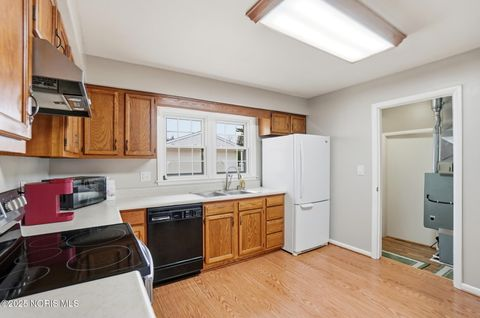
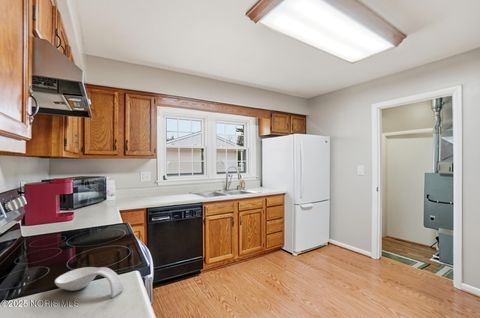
+ spoon rest [54,266,125,298]
